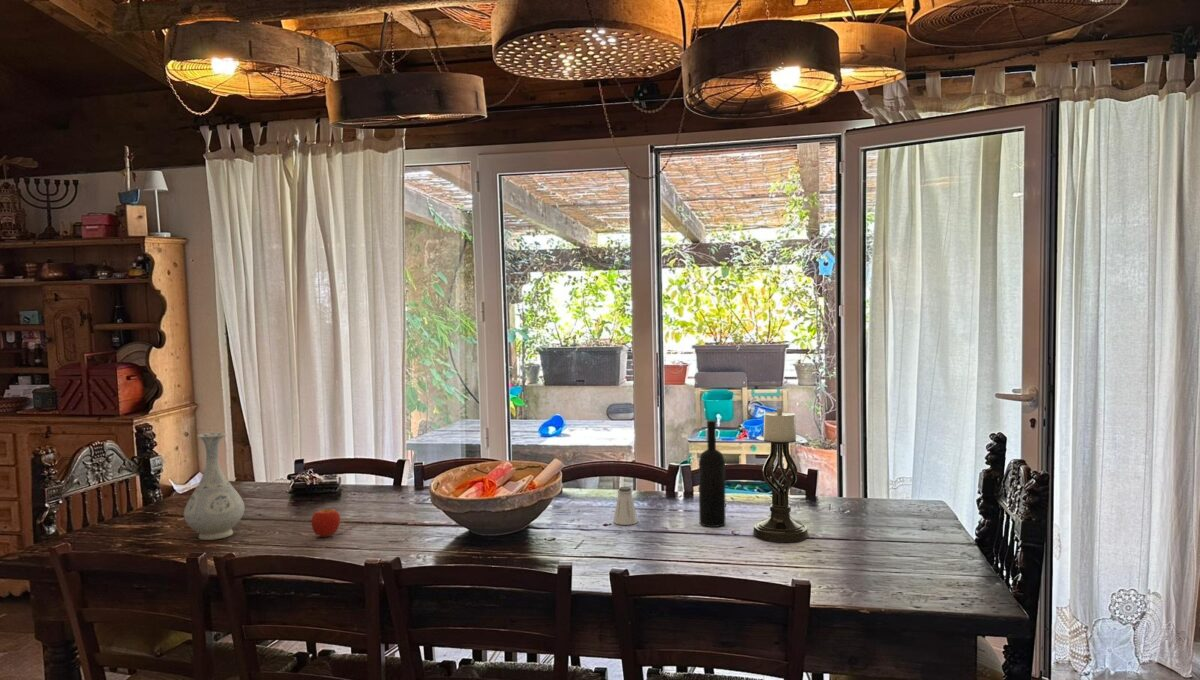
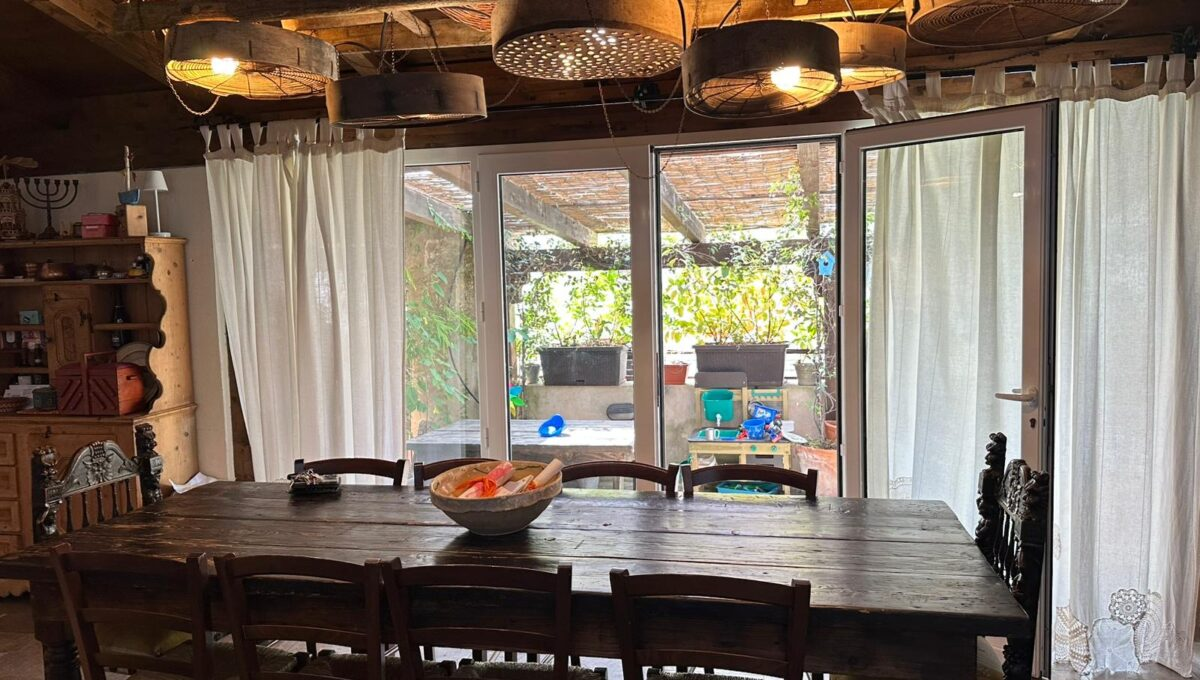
- apple [311,508,341,538]
- vase [183,432,246,541]
- candle holder [752,407,809,543]
- wine bottle [698,419,726,528]
- saltshaker [612,486,639,526]
